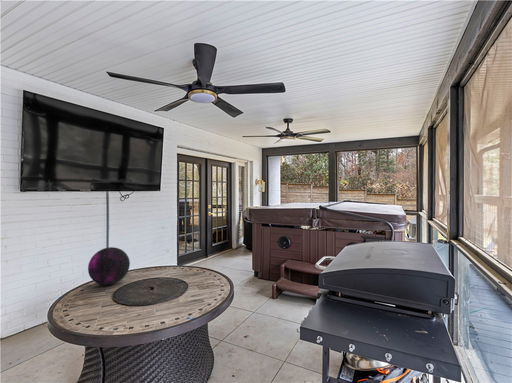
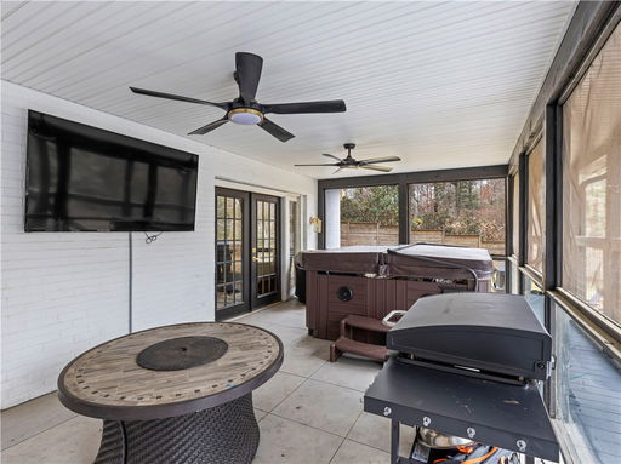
- decorative orb [87,246,131,286]
